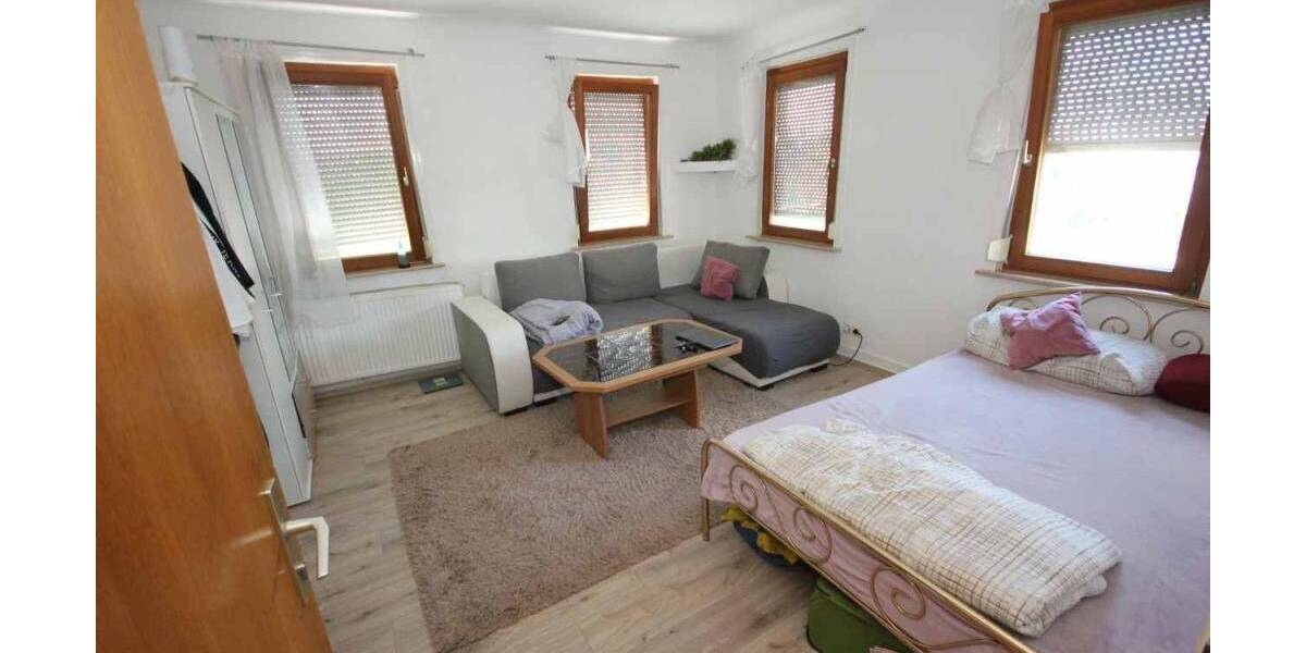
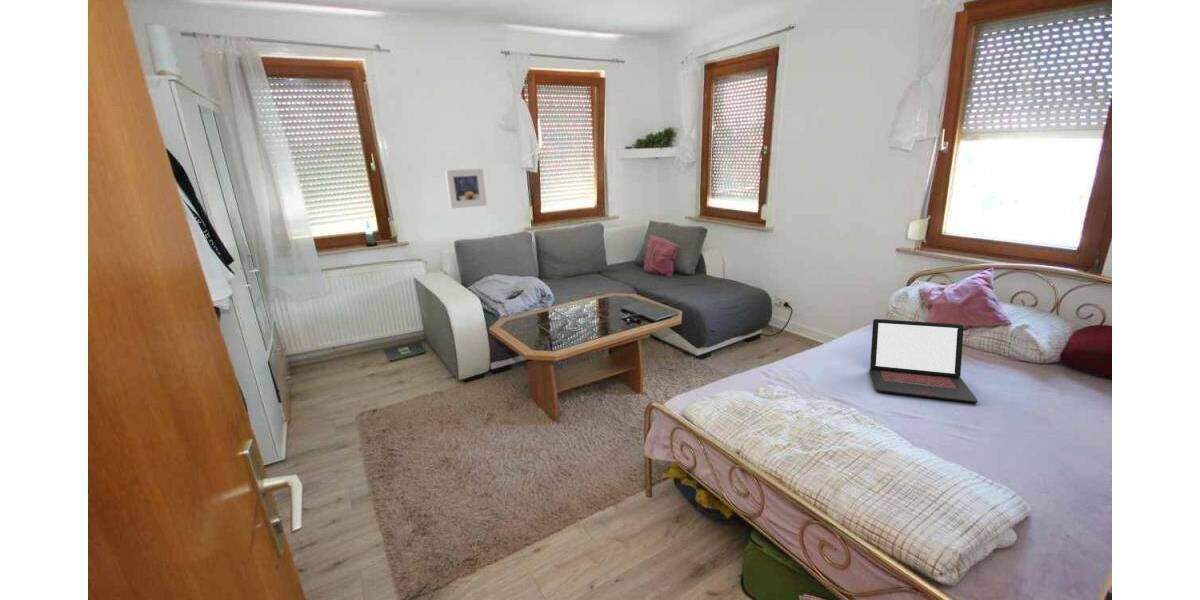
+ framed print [444,168,488,209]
+ laptop [869,318,978,404]
